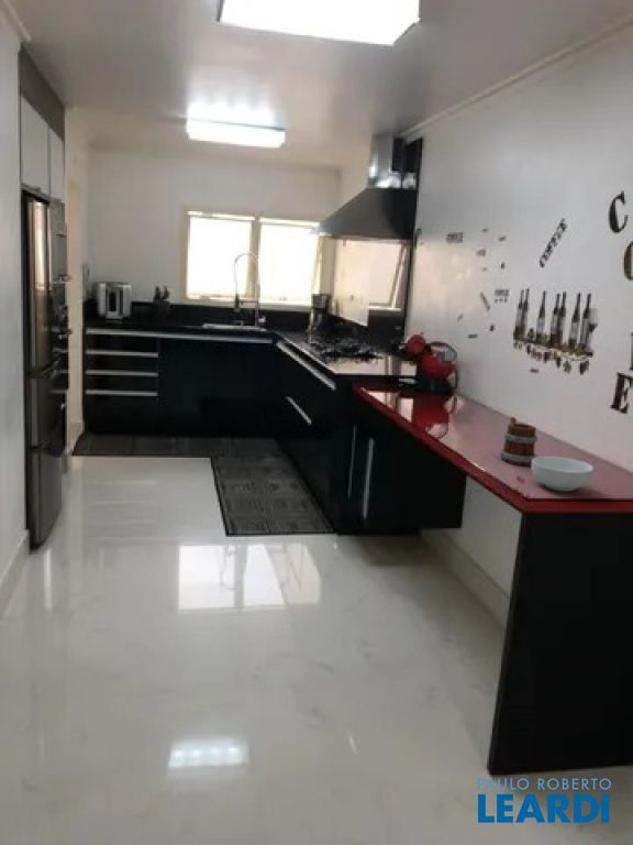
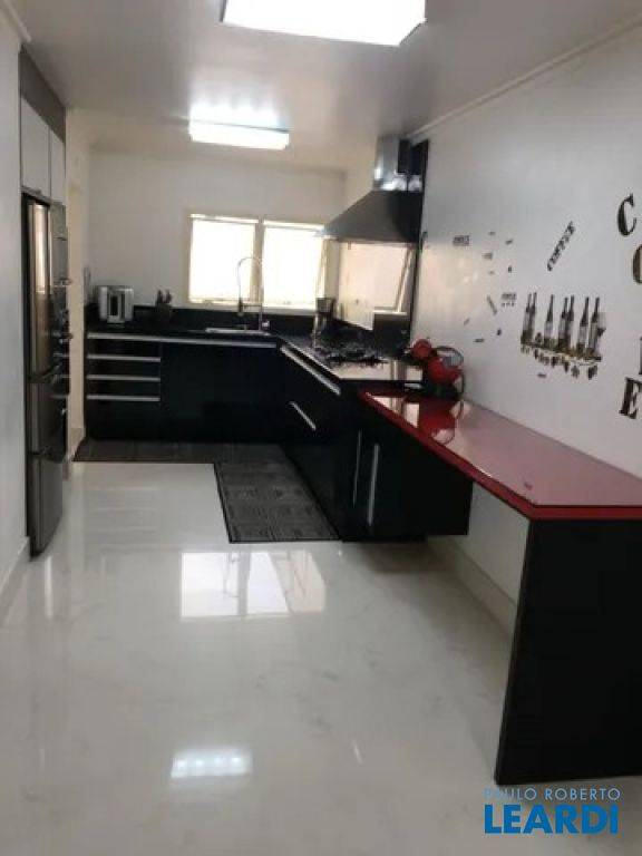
- mug [499,416,540,467]
- cereal bowl [531,456,595,492]
